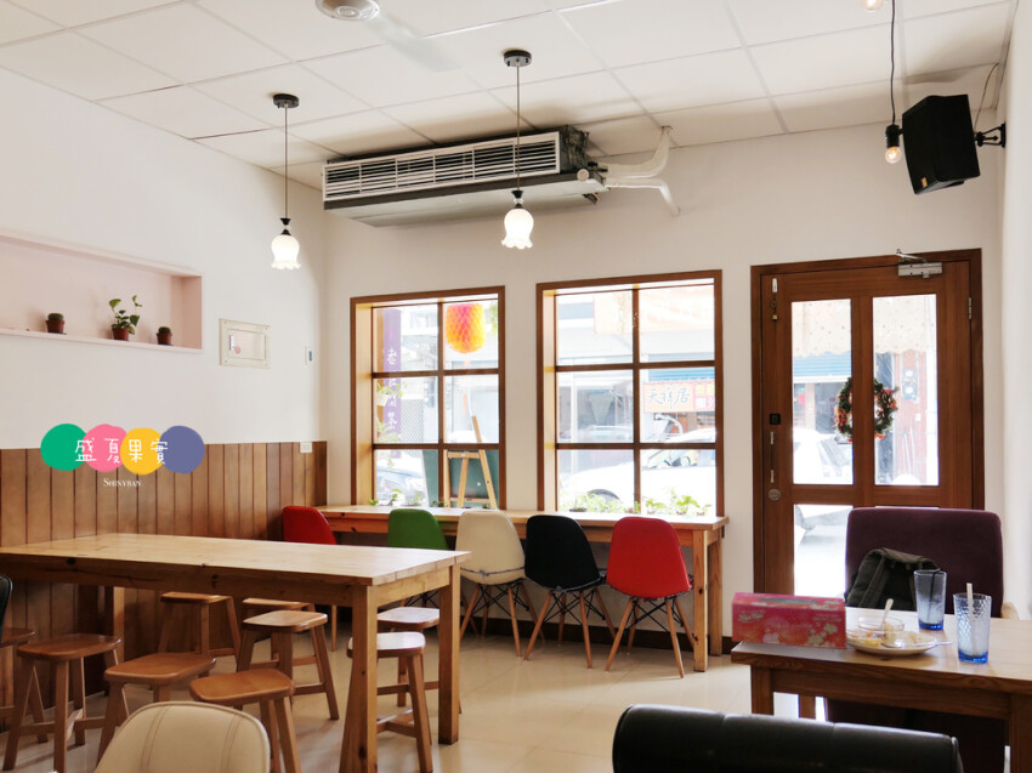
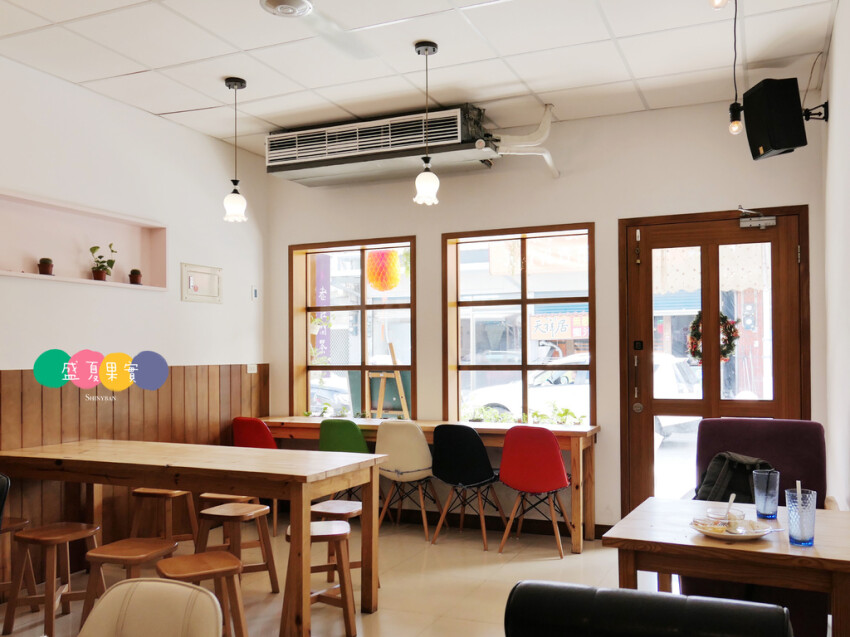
- tissue box [731,591,847,650]
